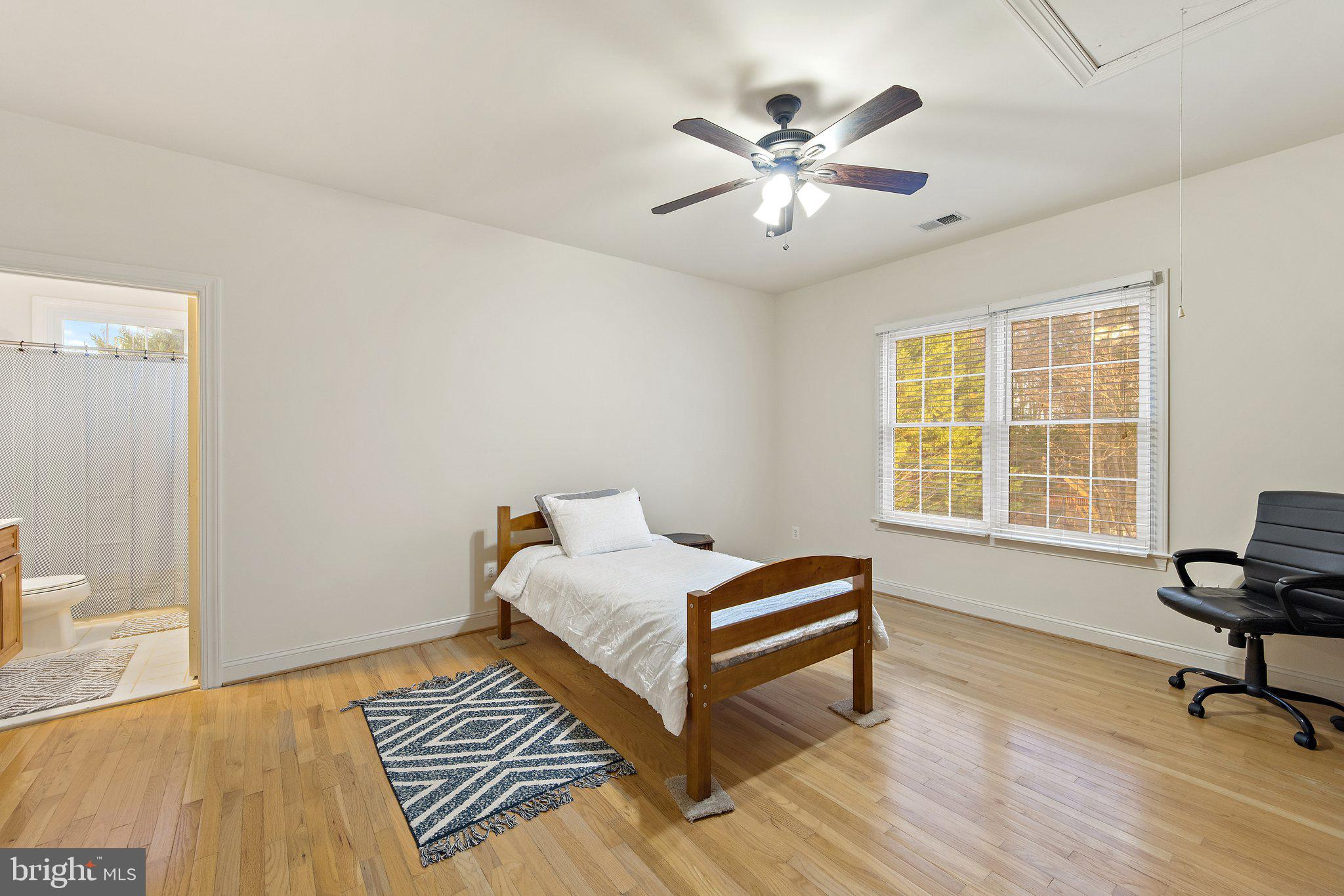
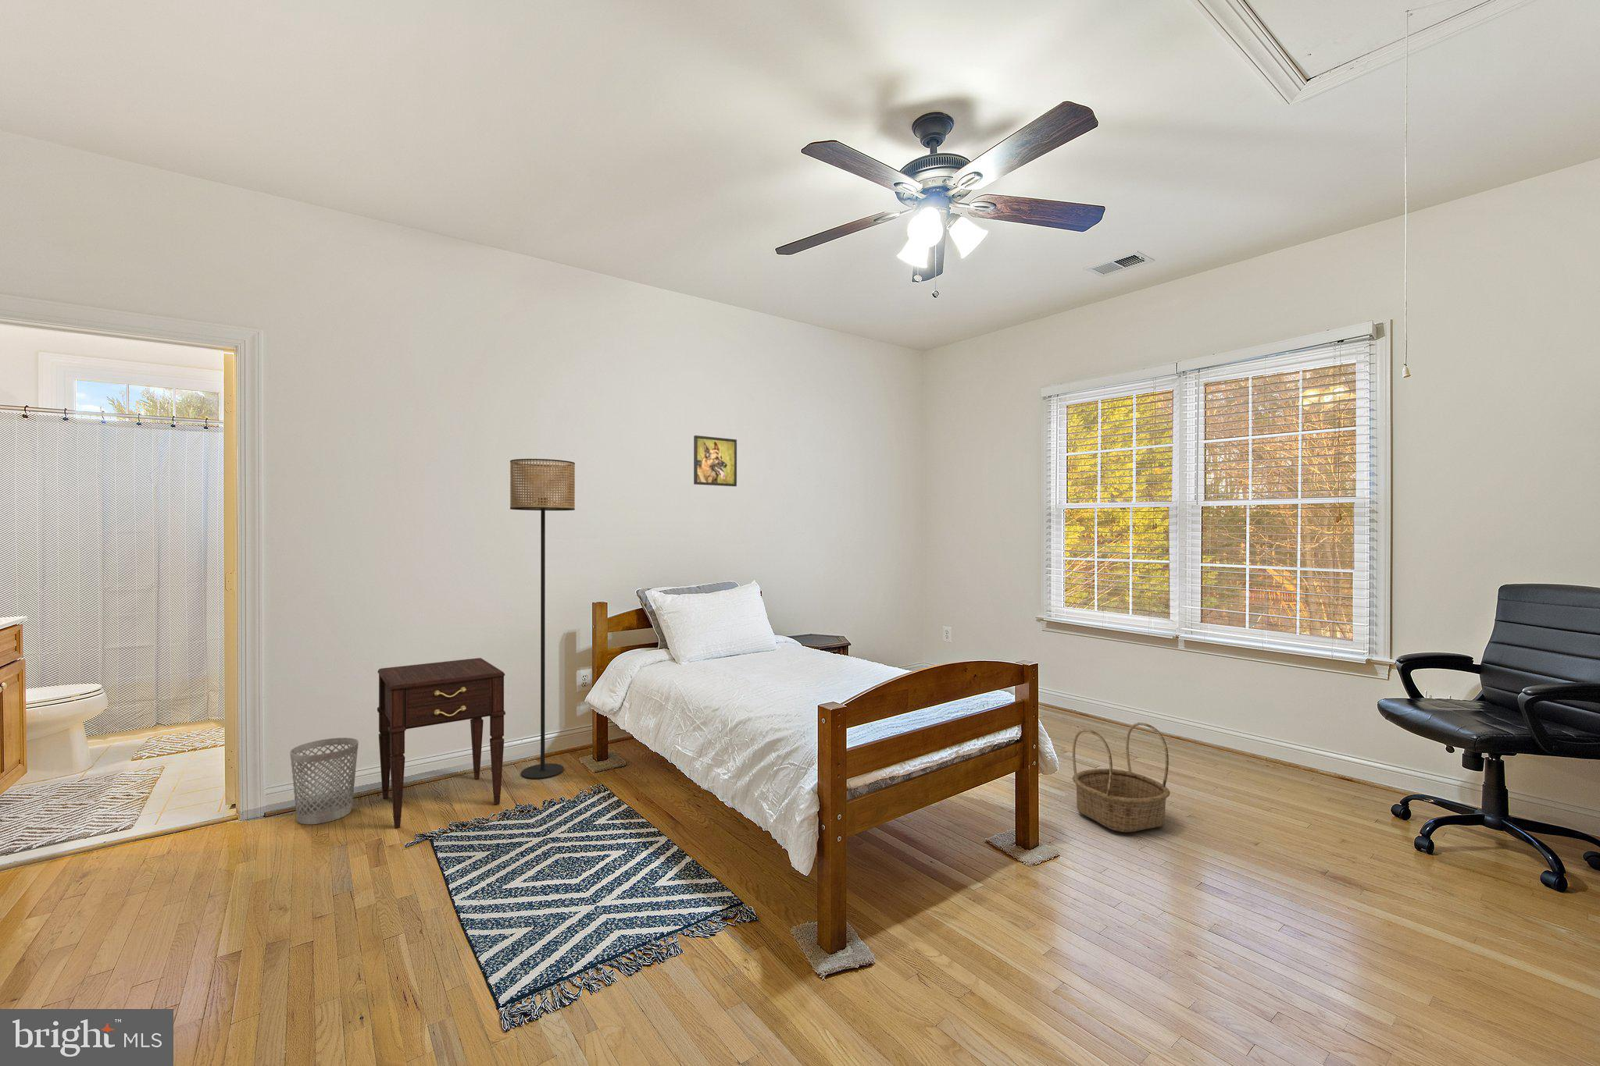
+ basket [1071,722,1171,833]
+ nightstand [376,657,506,829]
+ wastebasket [289,736,360,824]
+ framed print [693,434,738,487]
+ floor lamp [510,458,576,779]
